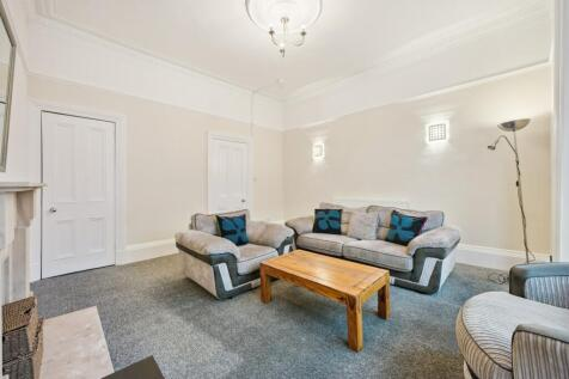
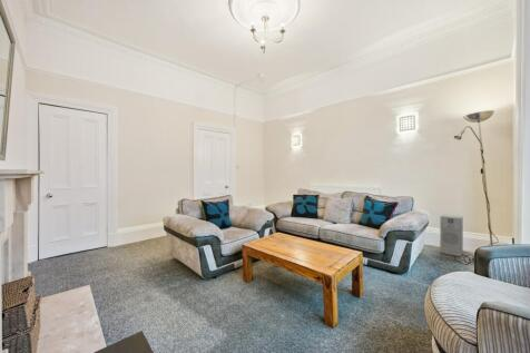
+ air purifier [439,214,464,257]
